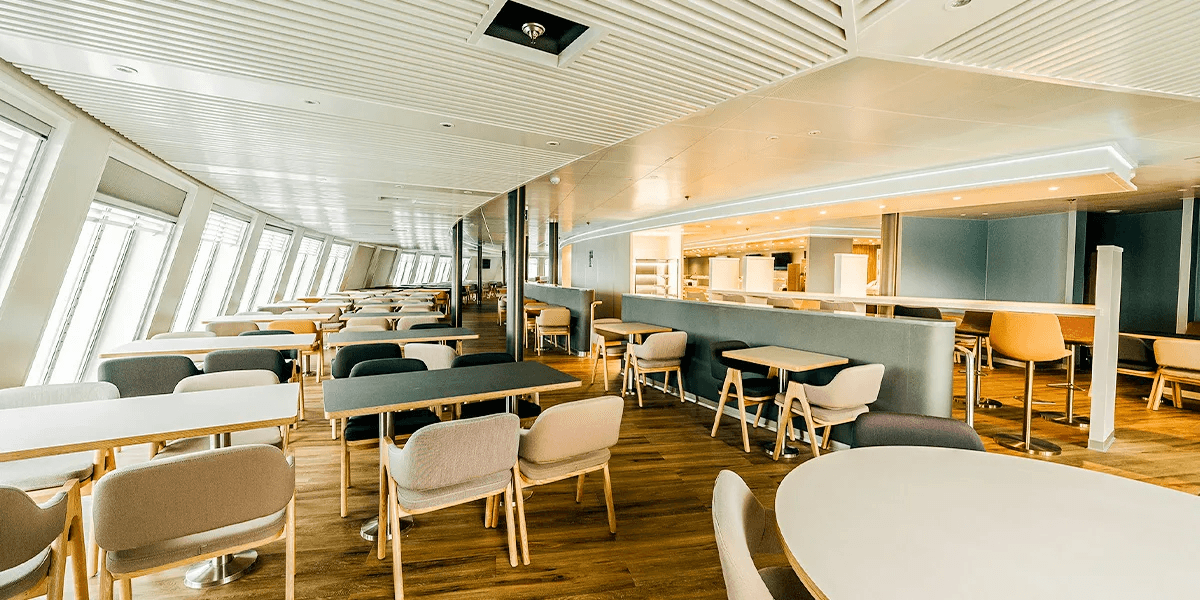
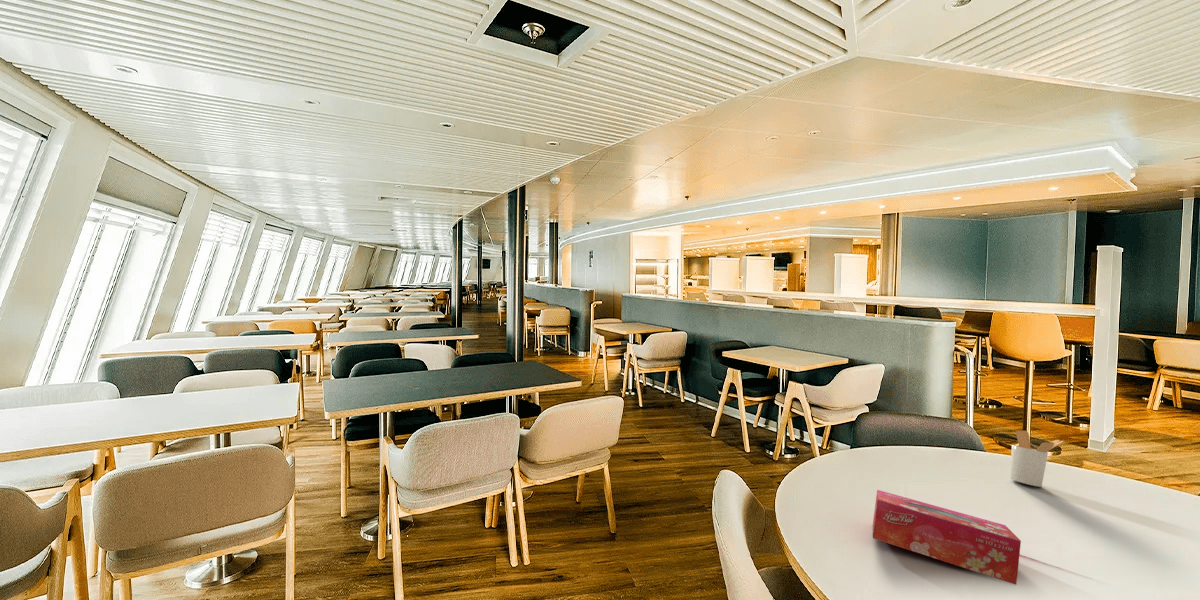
+ utensil holder [1010,430,1066,488]
+ tissue box [872,489,1022,586]
